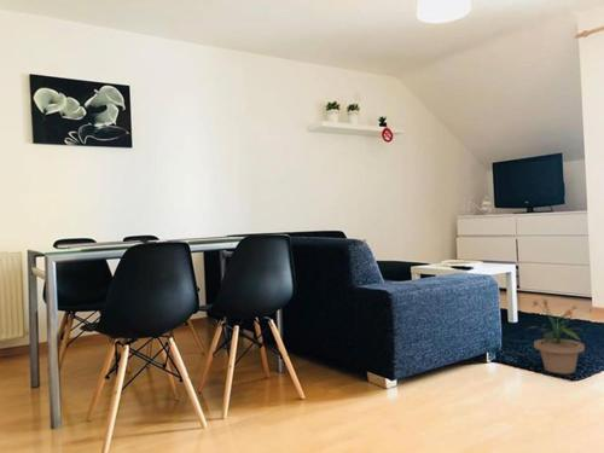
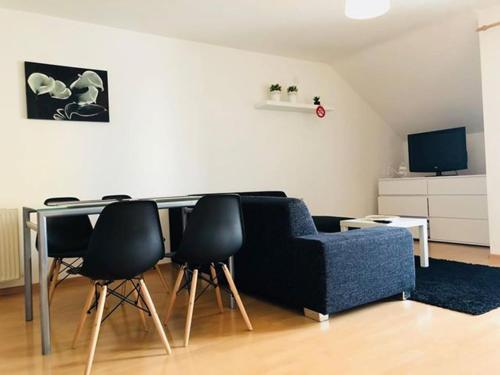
- potted plant [524,297,586,374]
